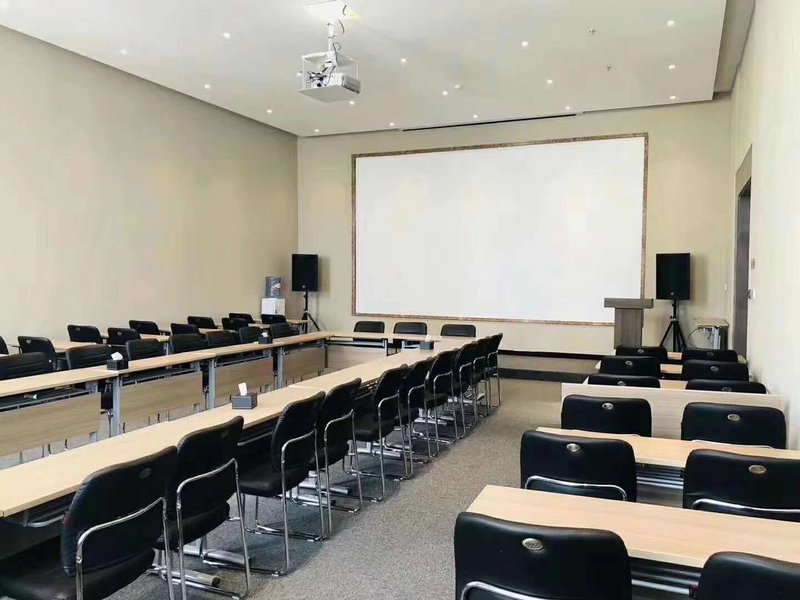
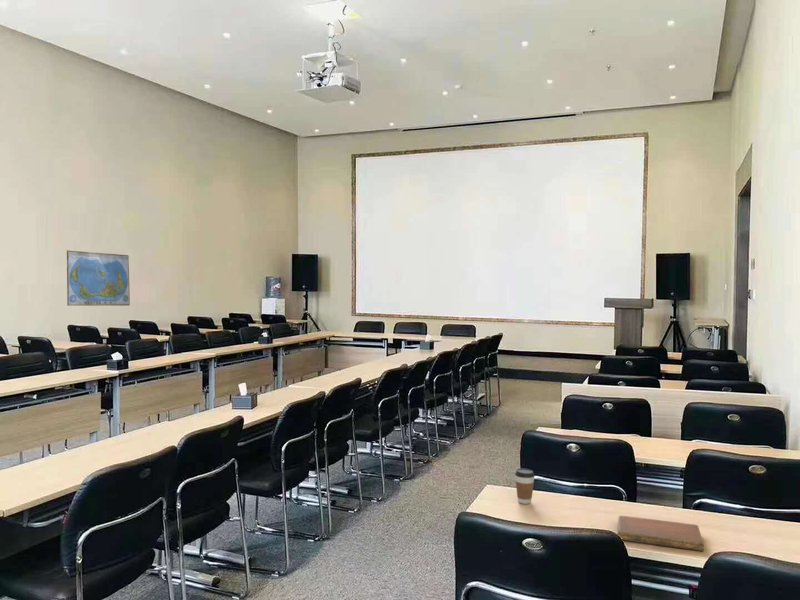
+ world map [66,249,131,307]
+ notebook [617,515,705,552]
+ coffee cup [514,467,536,505]
